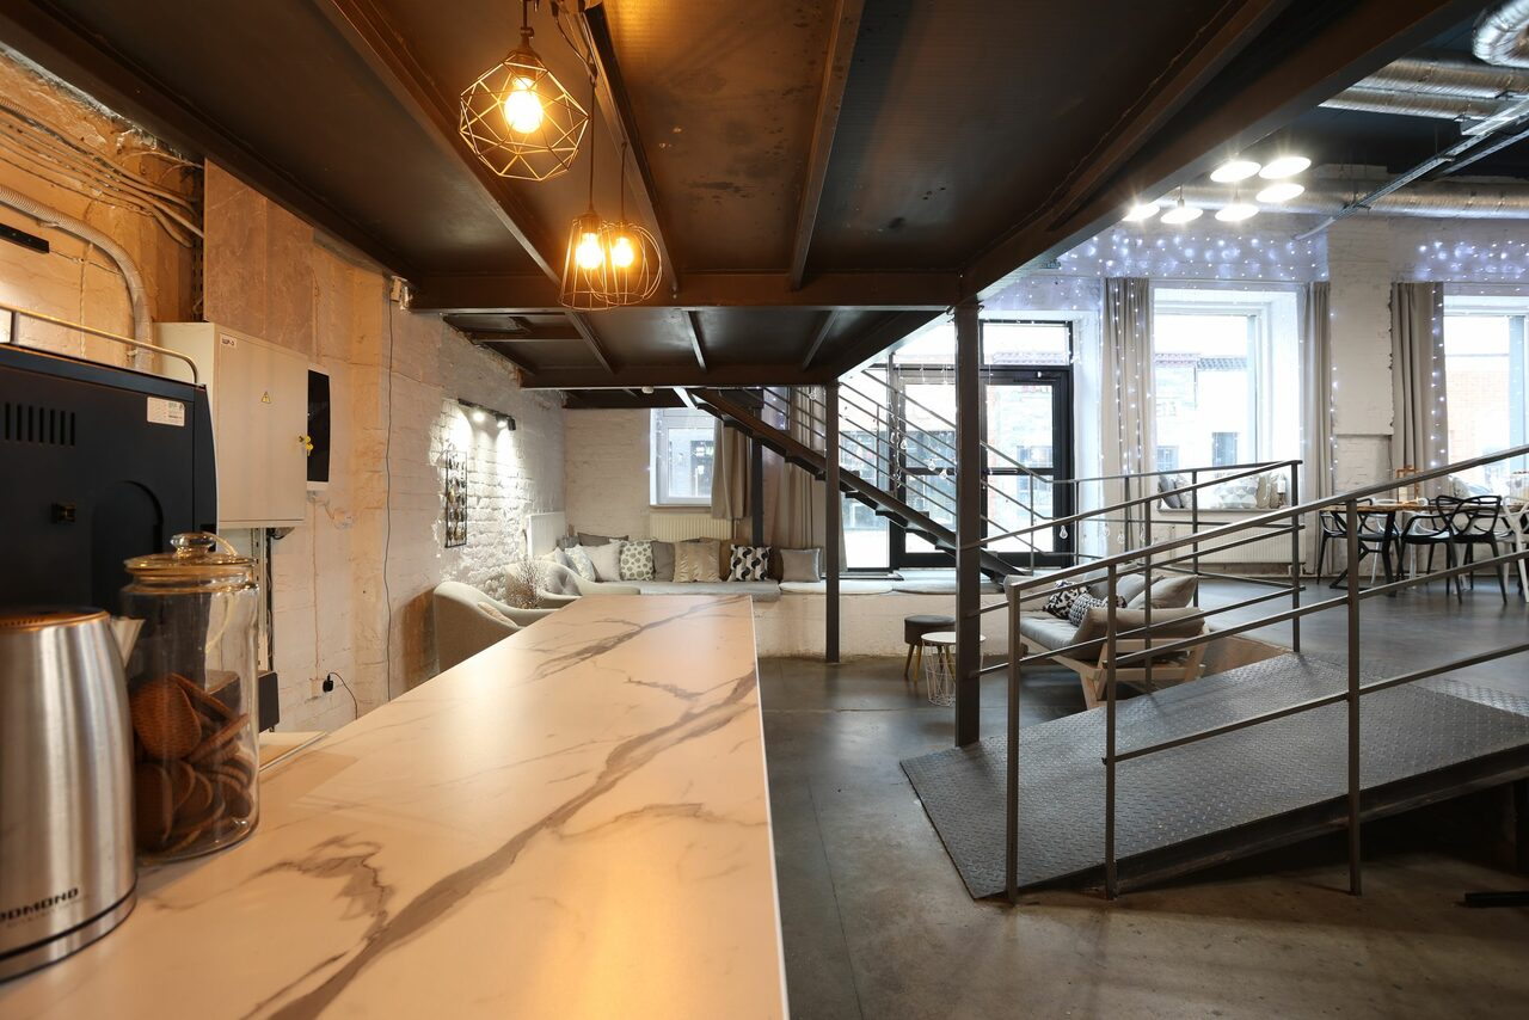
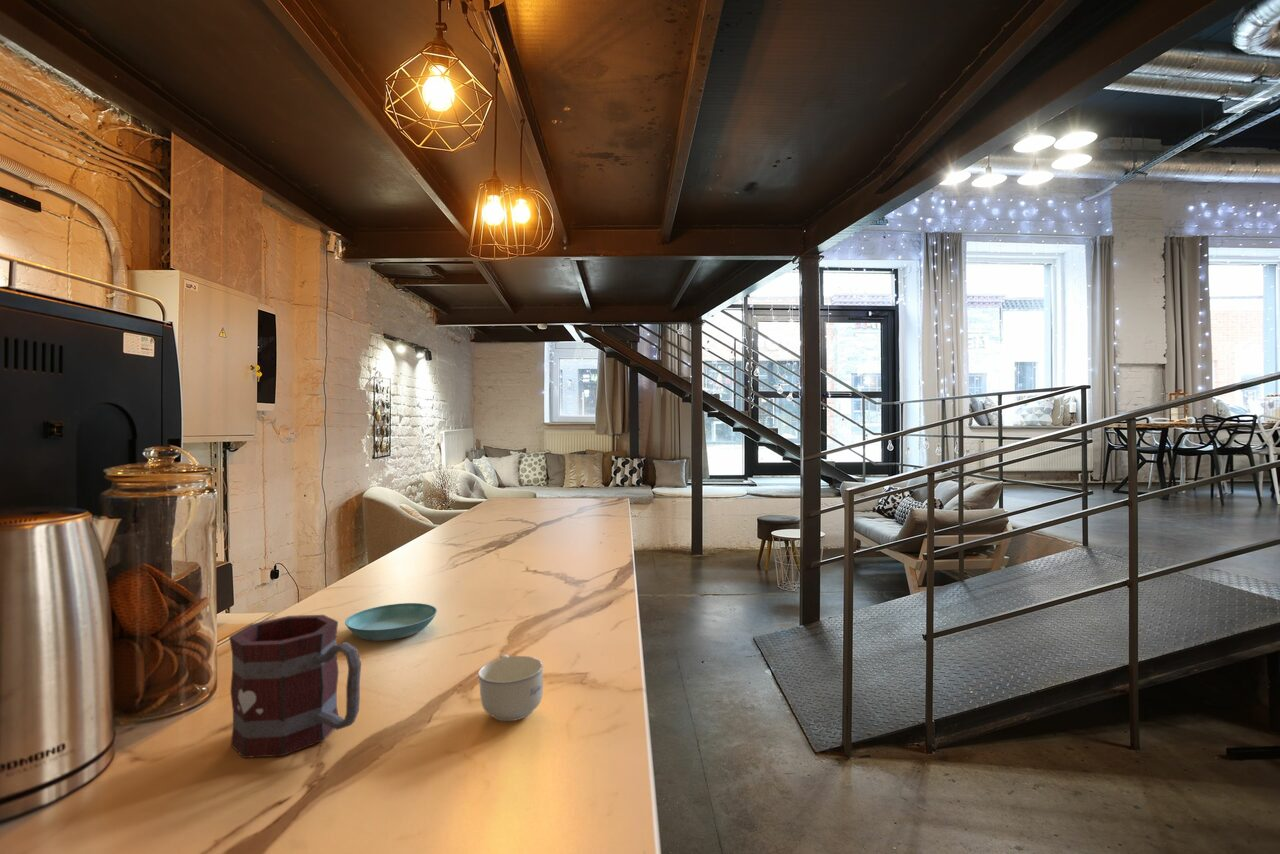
+ mug [228,614,362,759]
+ saucer [344,602,438,642]
+ cup [477,653,544,722]
